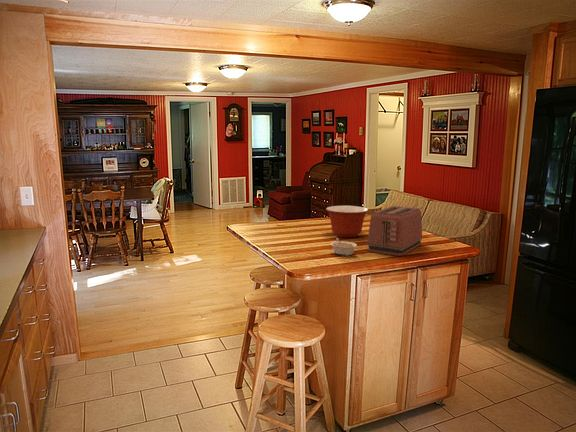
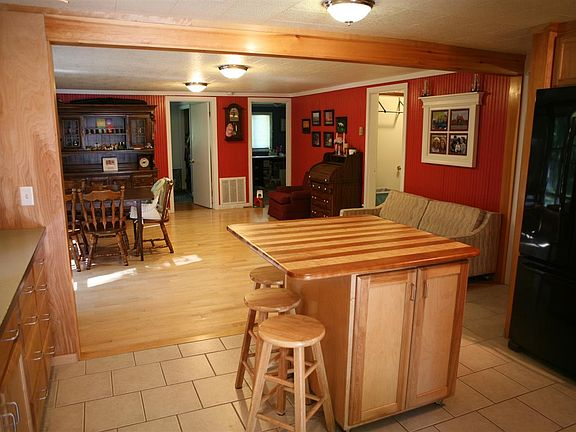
- legume [329,237,358,257]
- mixing bowl [325,205,369,238]
- toaster [366,205,423,257]
